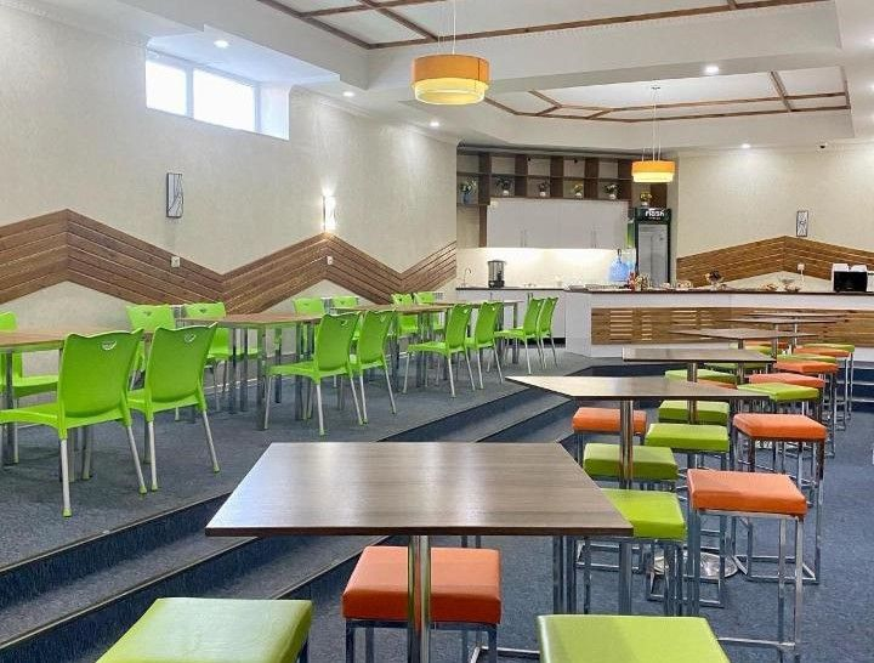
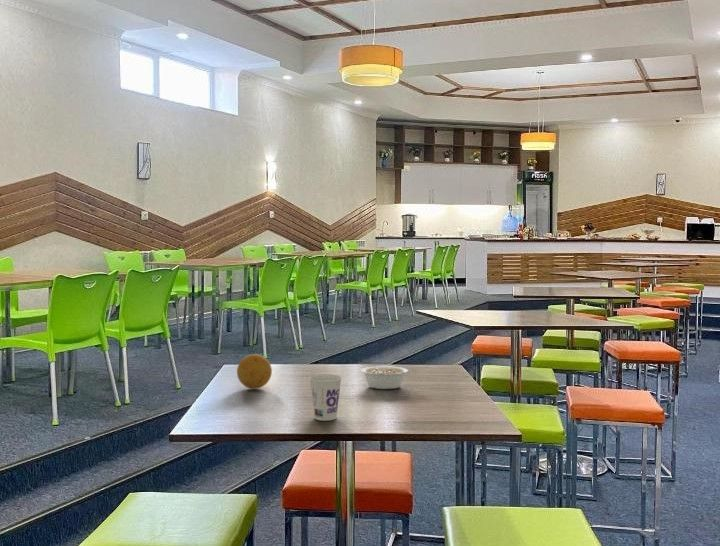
+ cup [308,373,343,422]
+ legume [360,365,414,390]
+ fruit [236,353,273,390]
